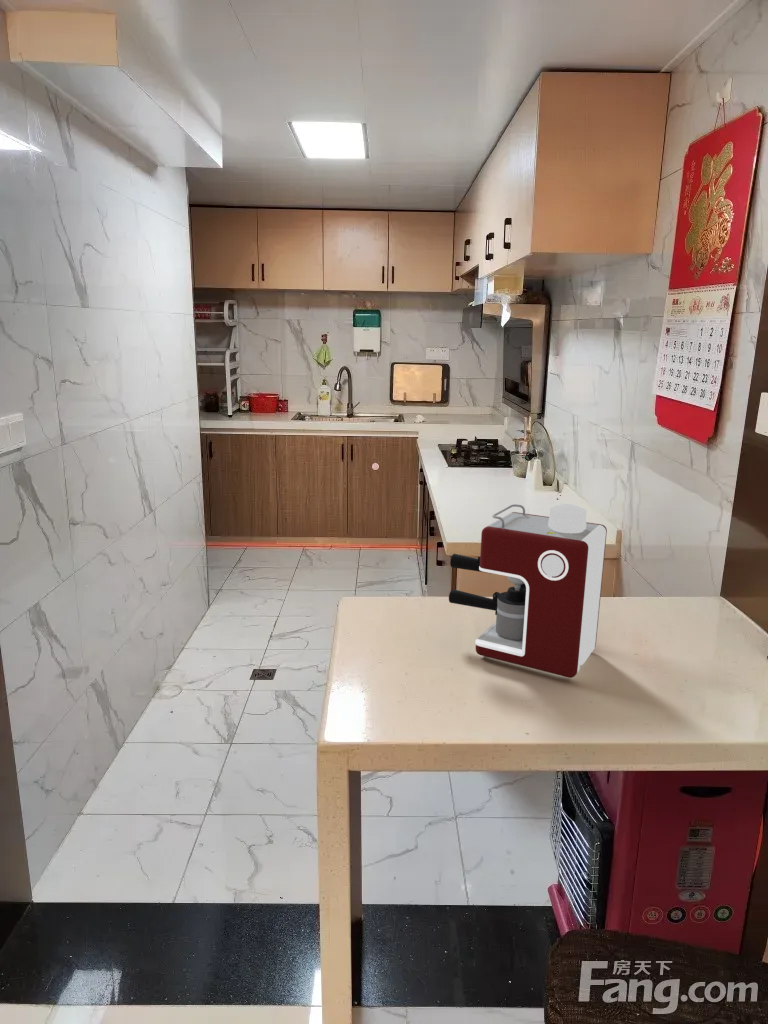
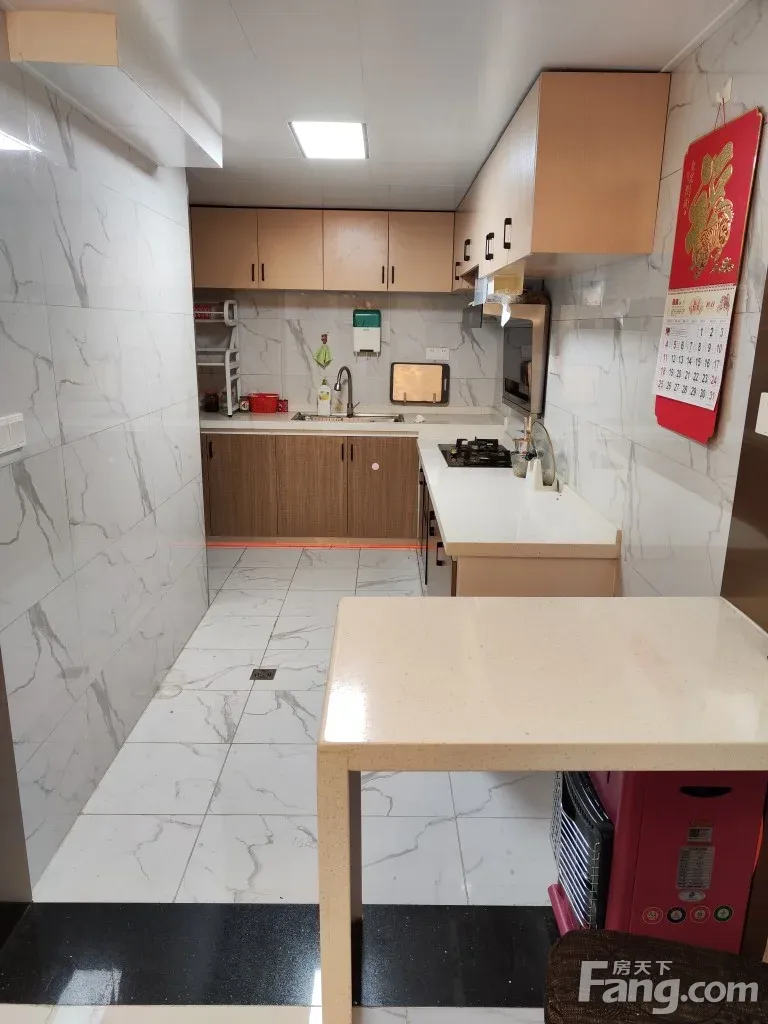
- coffee maker [448,503,608,679]
